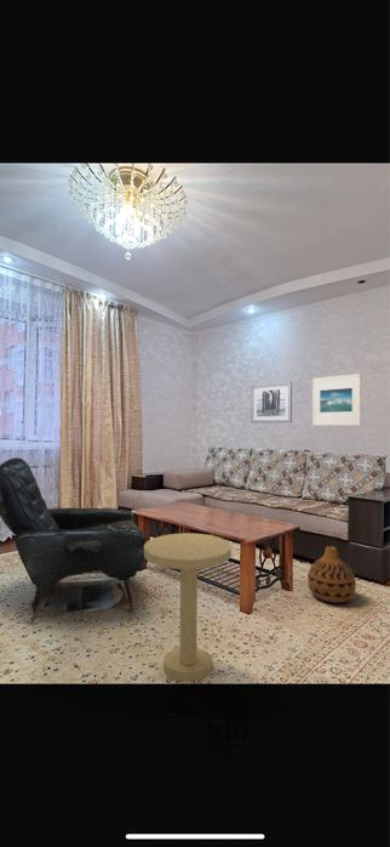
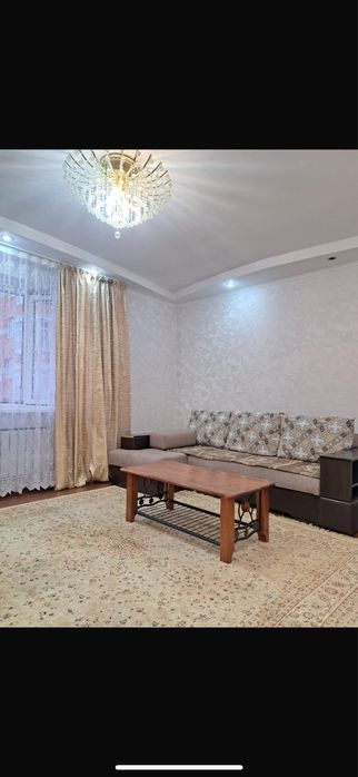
- side table [144,531,233,682]
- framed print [311,373,362,427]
- armchair [0,456,147,626]
- vase [306,545,357,604]
- wall art [250,381,293,423]
